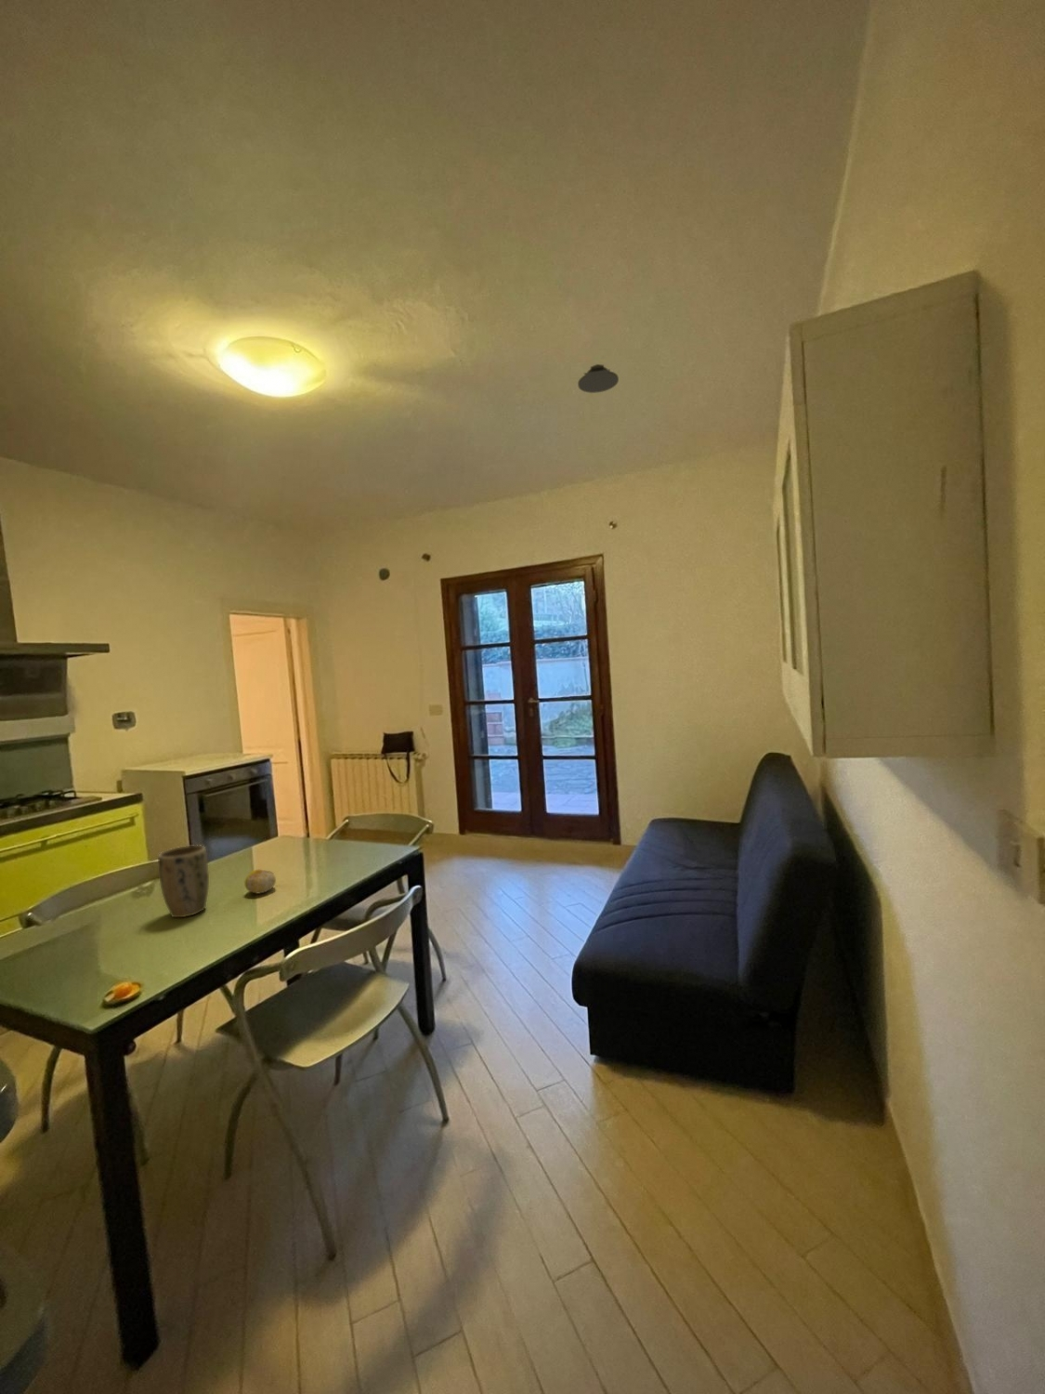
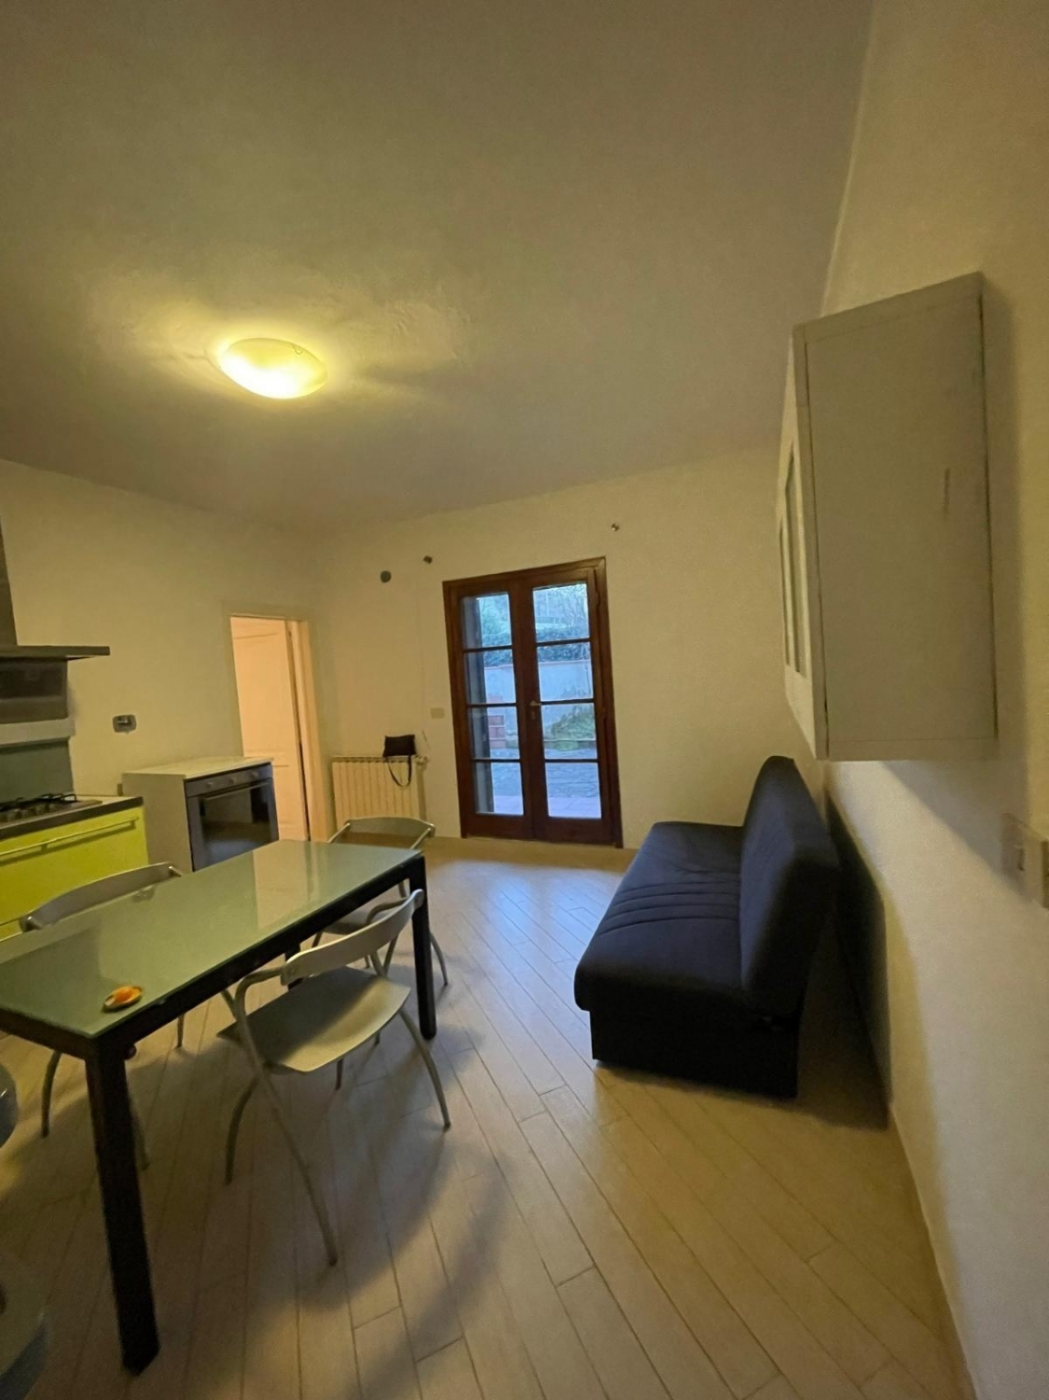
- plant pot [157,844,210,919]
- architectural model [577,363,619,394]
- fruit [244,869,277,895]
